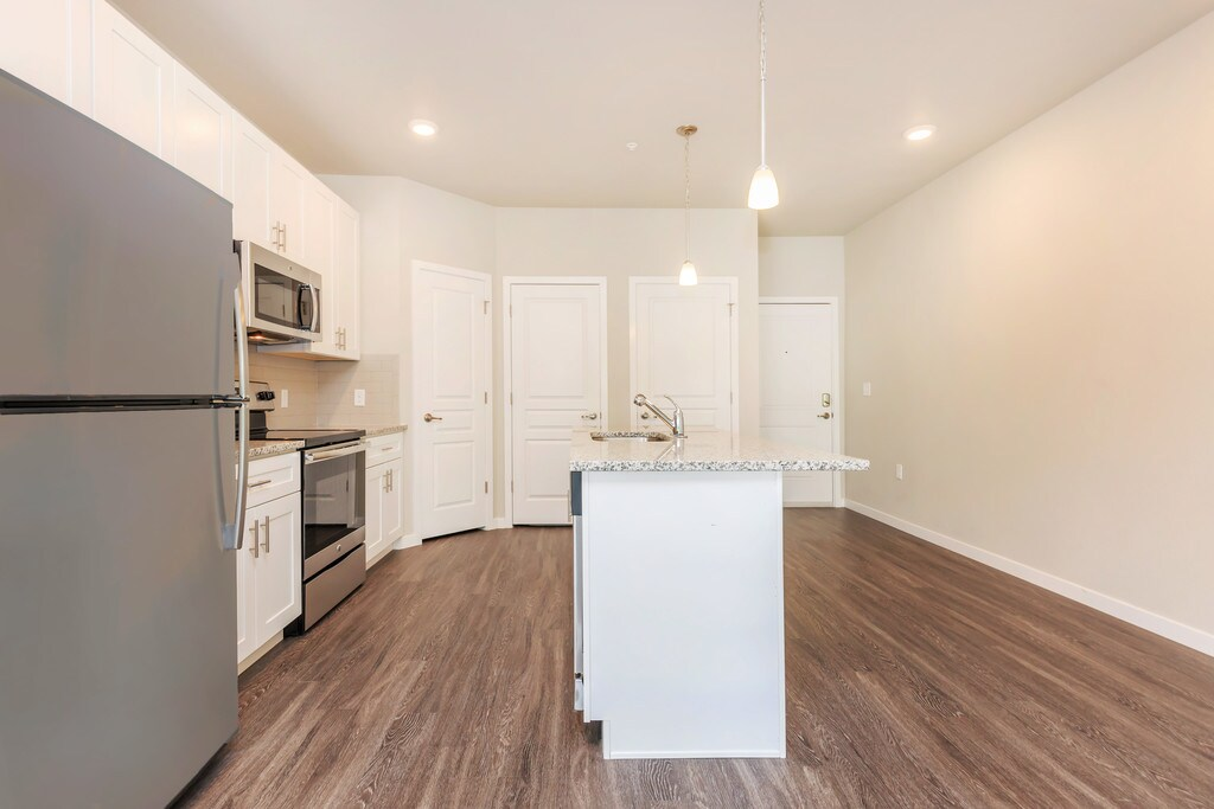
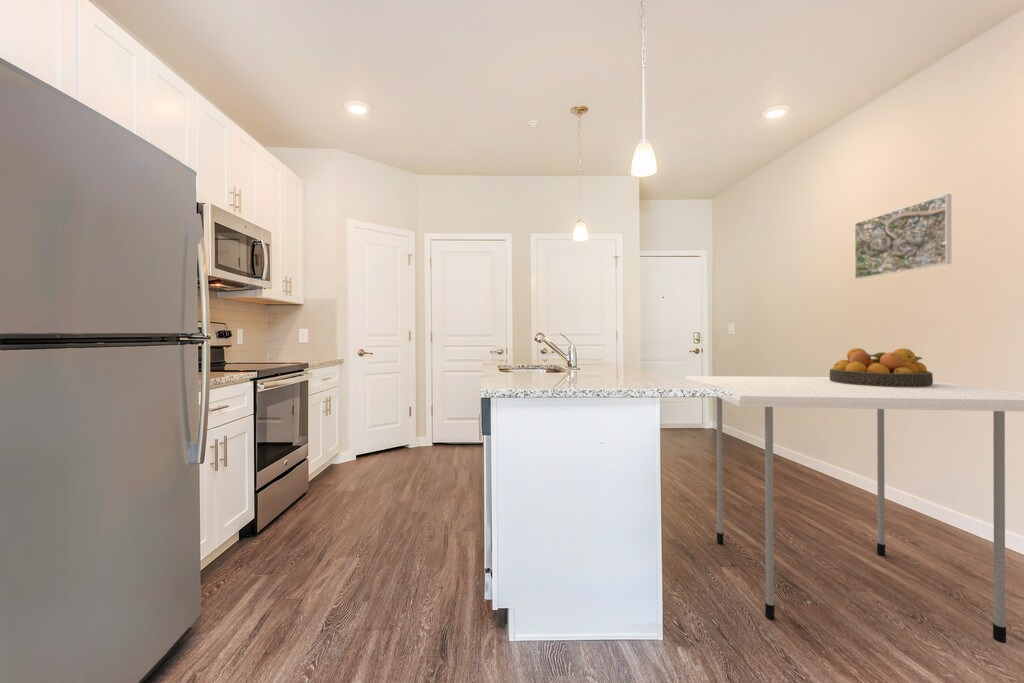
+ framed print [854,193,952,280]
+ fruit bowl [829,347,934,387]
+ dining table [684,375,1024,644]
